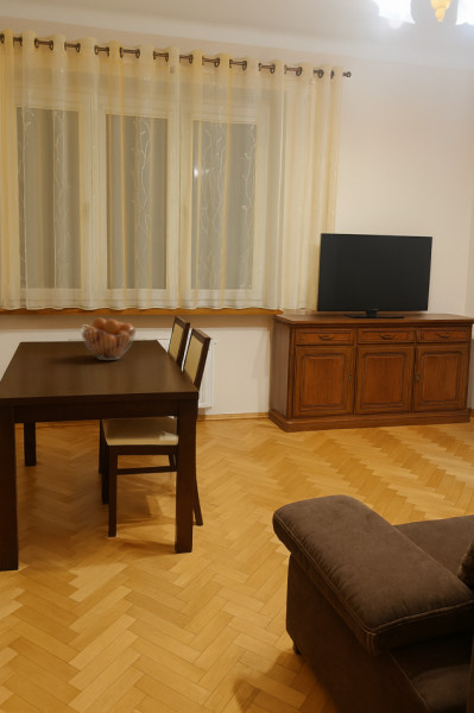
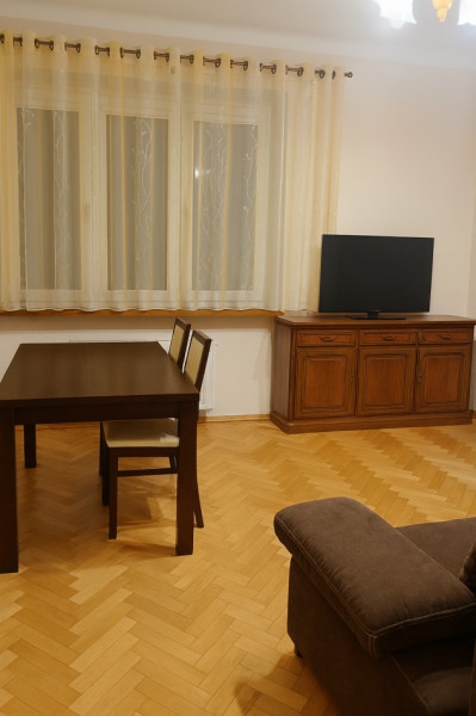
- fruit basket [80,317,137,361]
